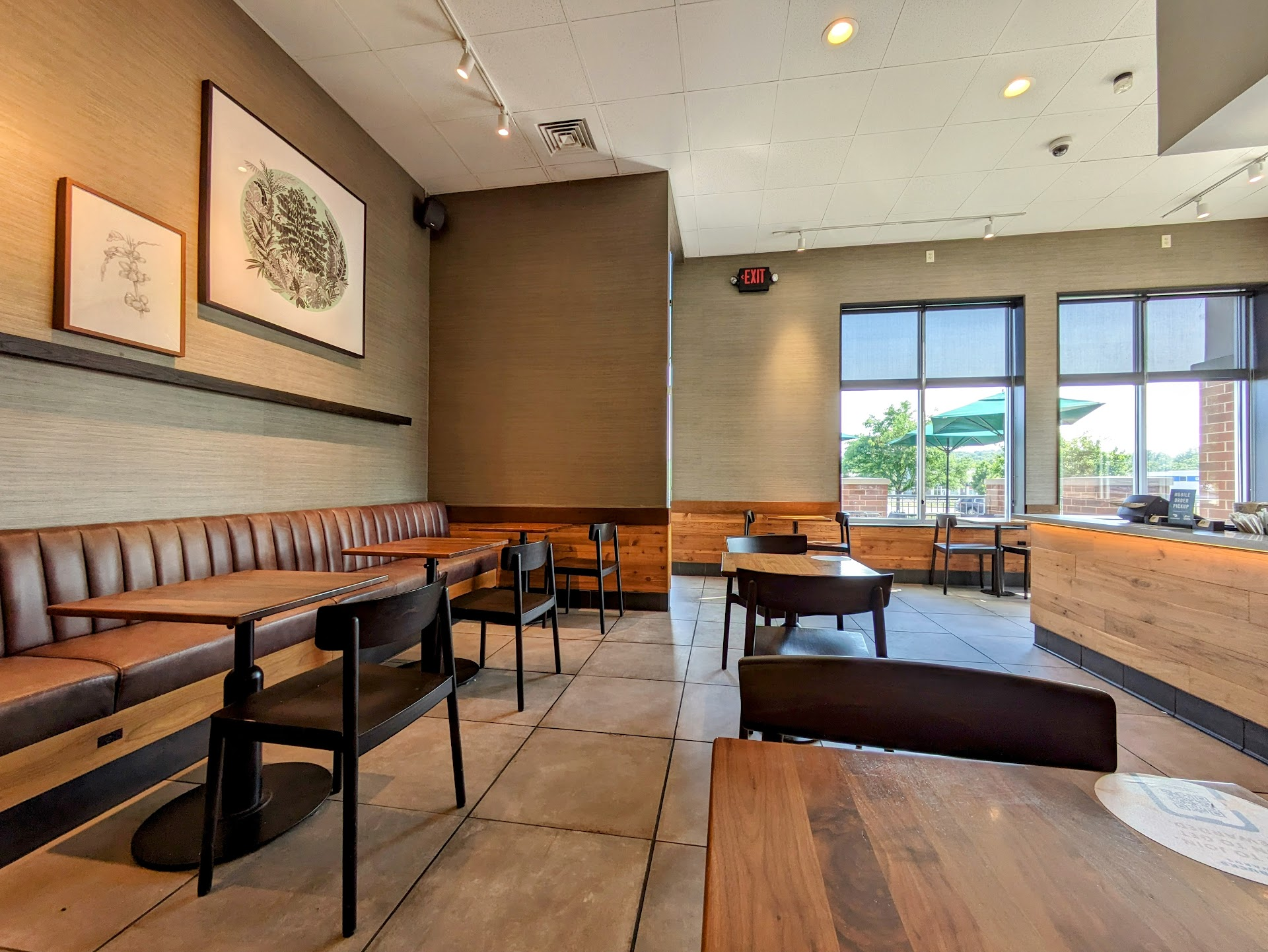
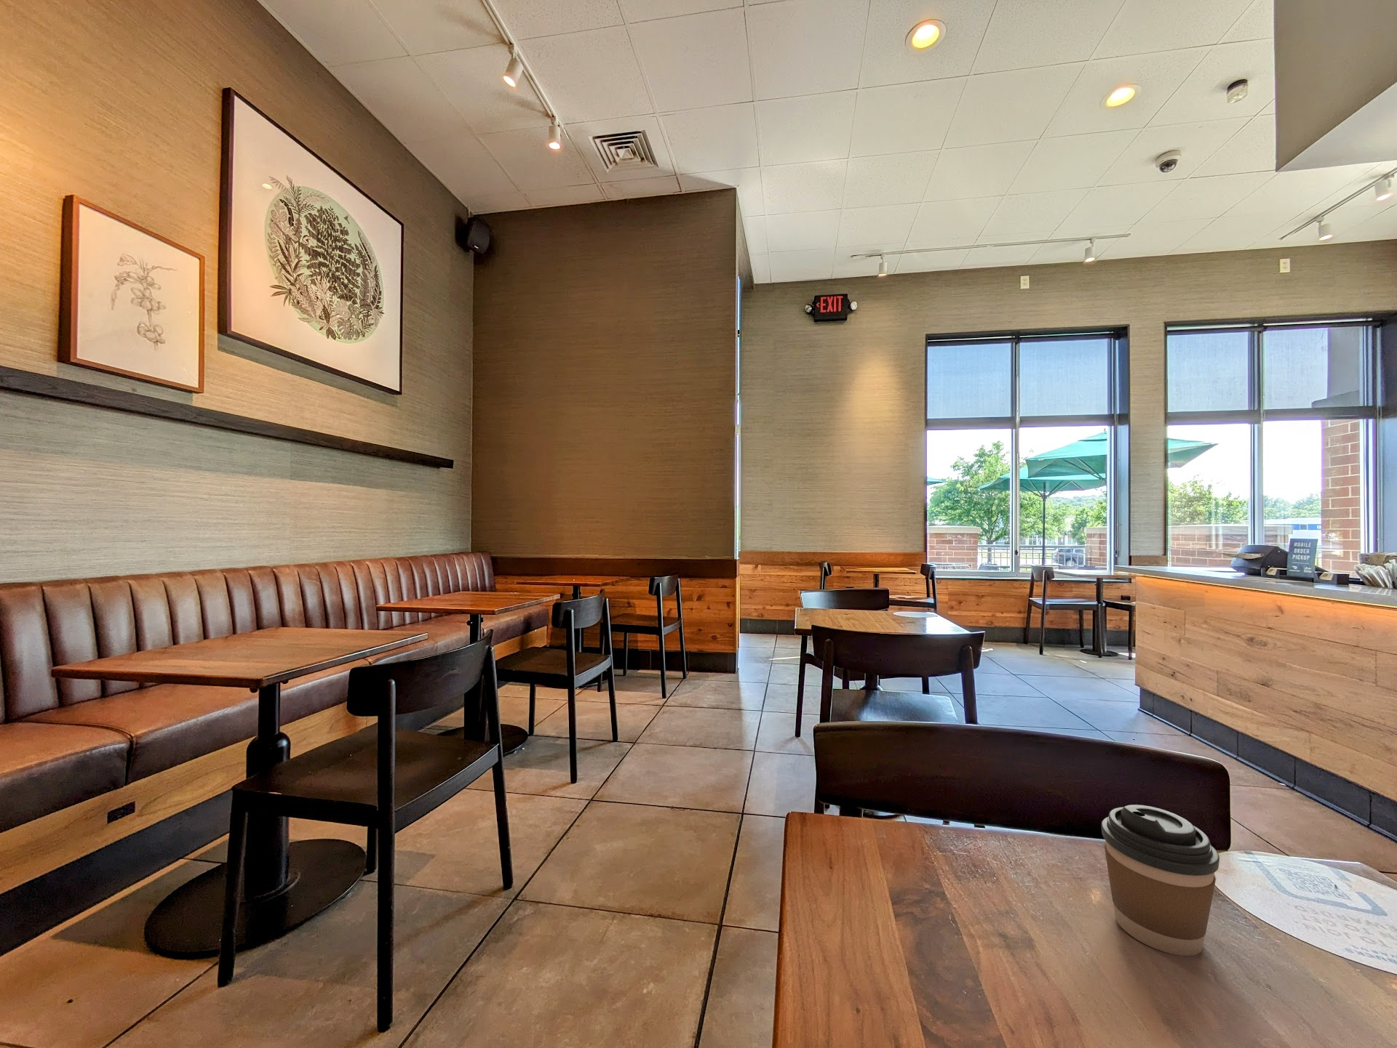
+ coffee cup [1101,804,1221,957]
